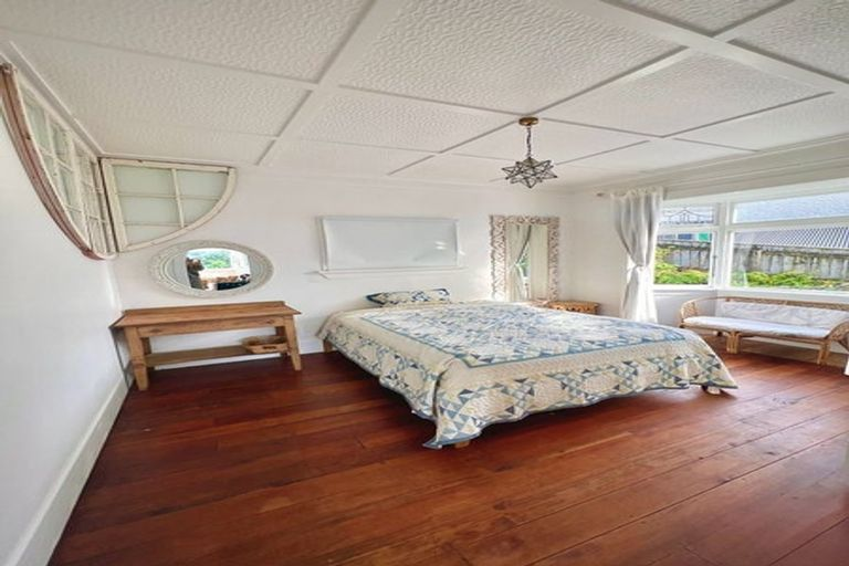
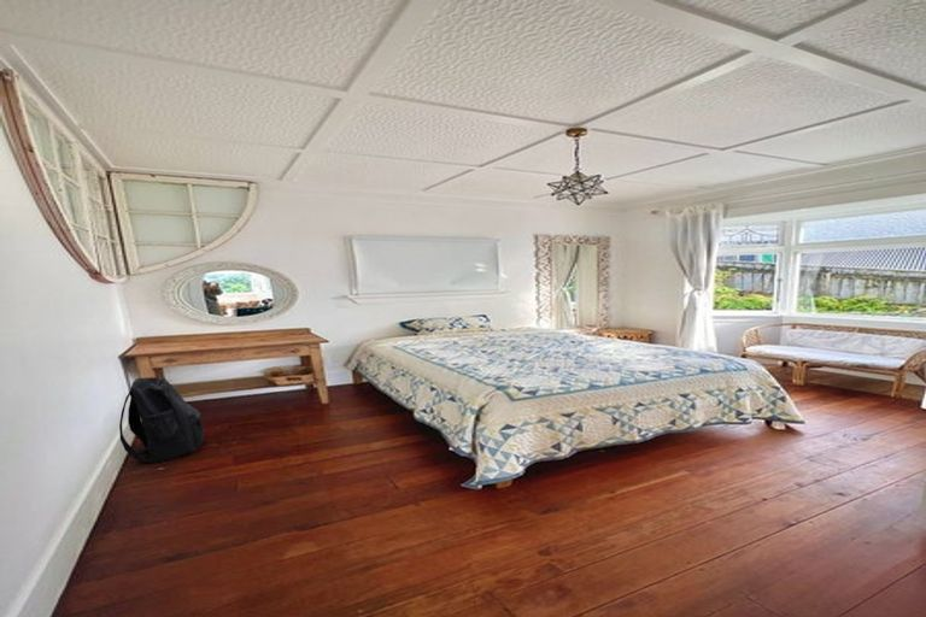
+ backpack [118,376,206,464]
